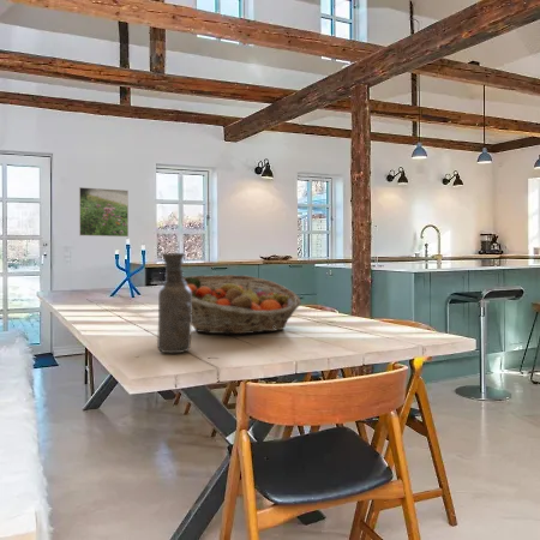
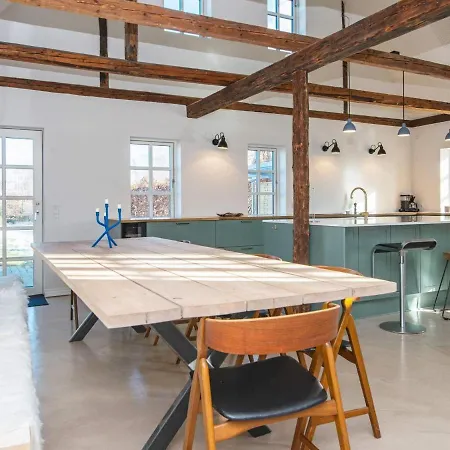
- vase [156,252,192,354]
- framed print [78,186,130,238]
- fruit basket [184,274,302,335]
